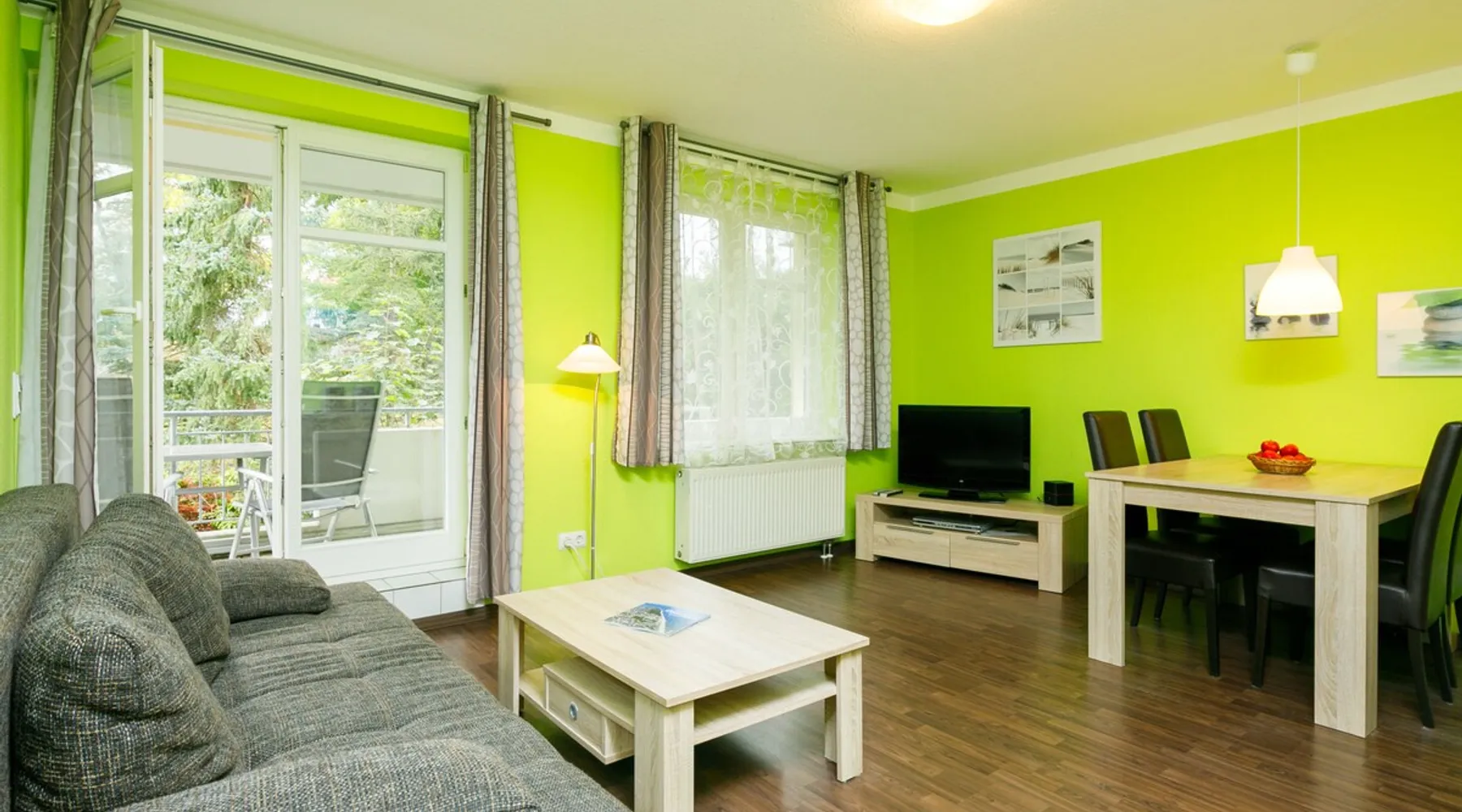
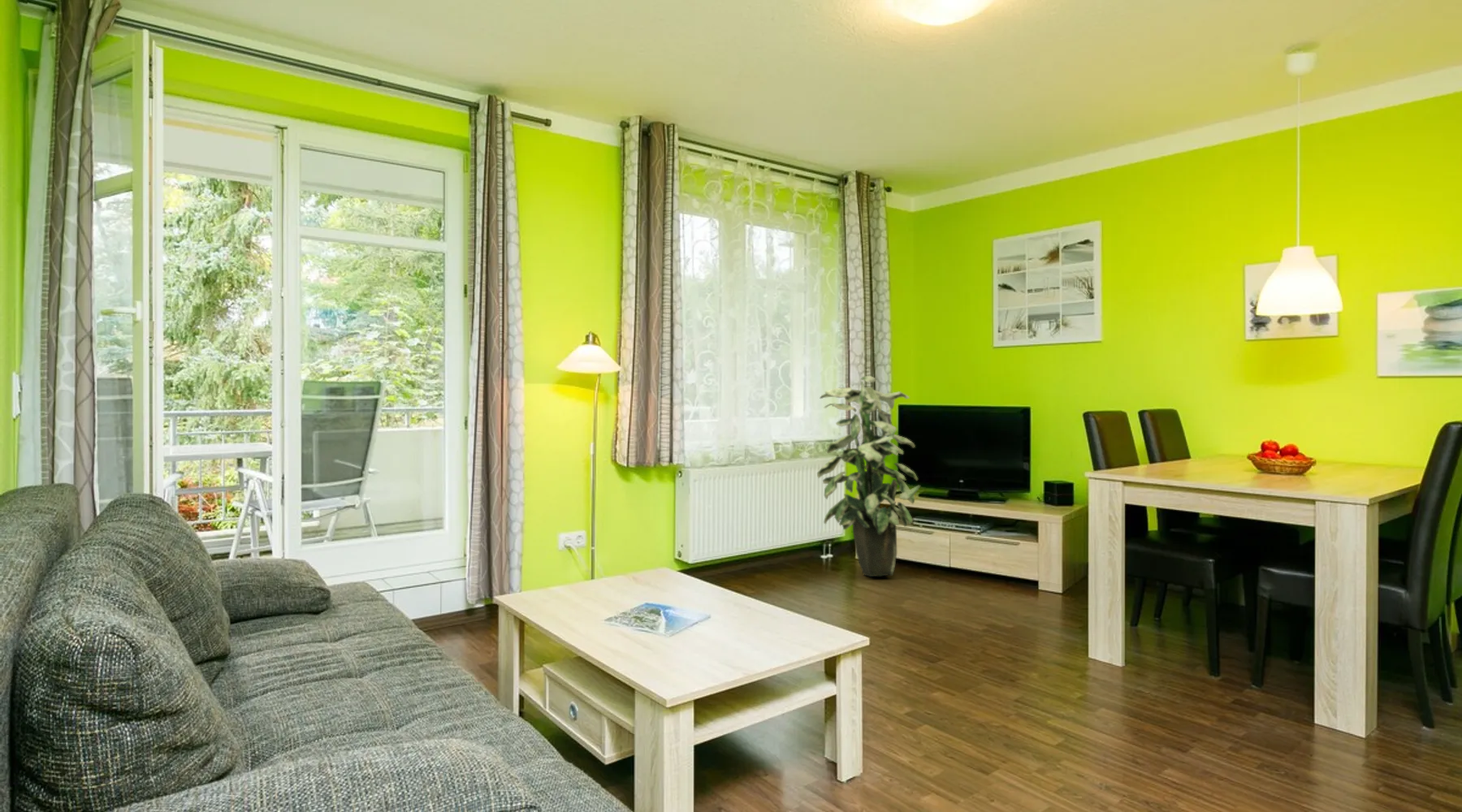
+ indoor plant [816,375,922,577]
